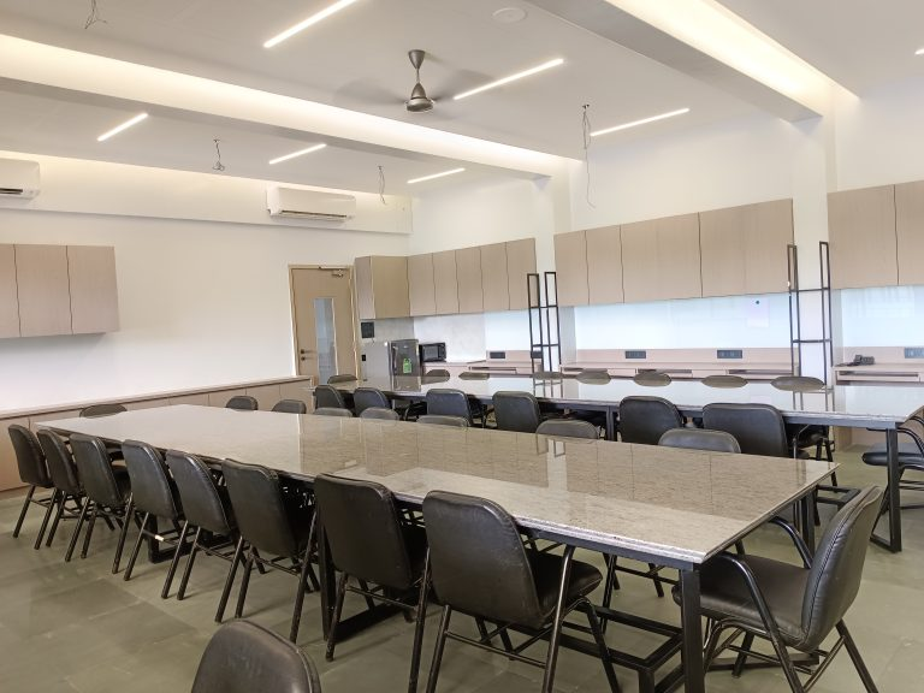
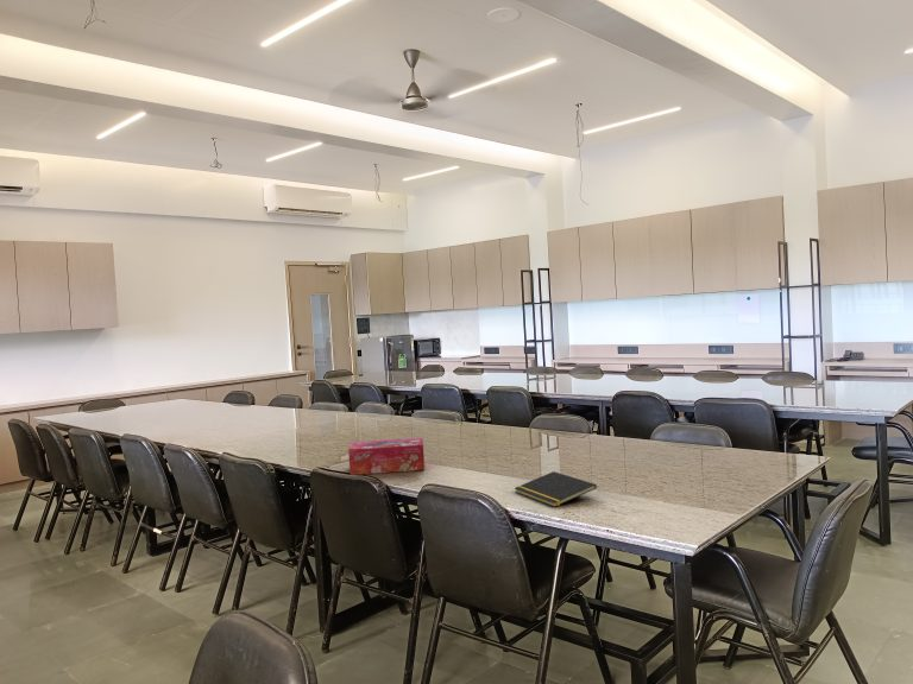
+ notepad [514,470,598,508]
+ tissue box [347,437,426,476]
